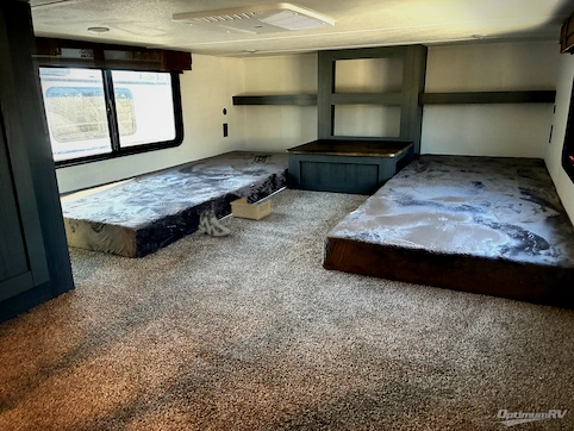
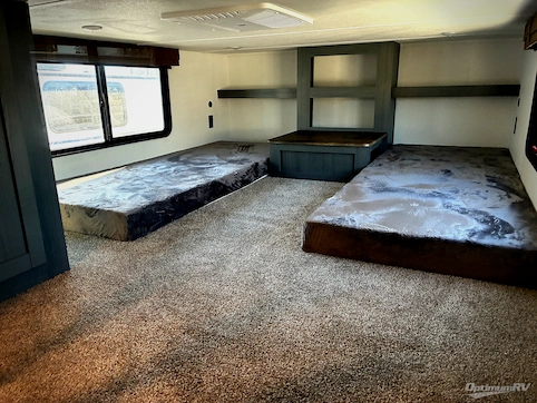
- sneaker [198,208,231,237]
- storage bin [229,196,273,221]
